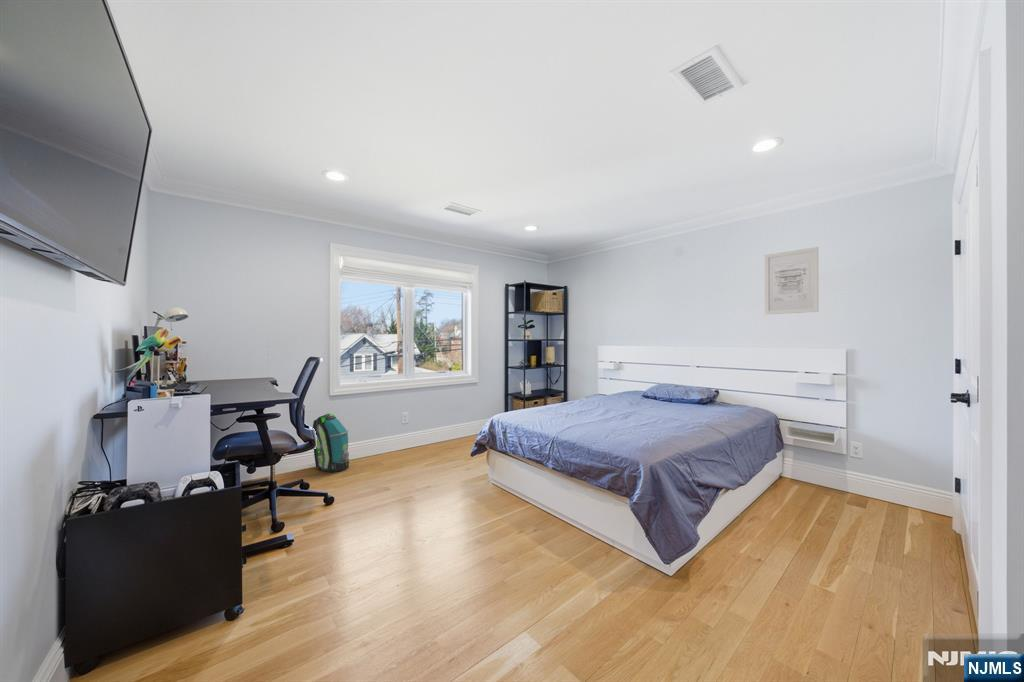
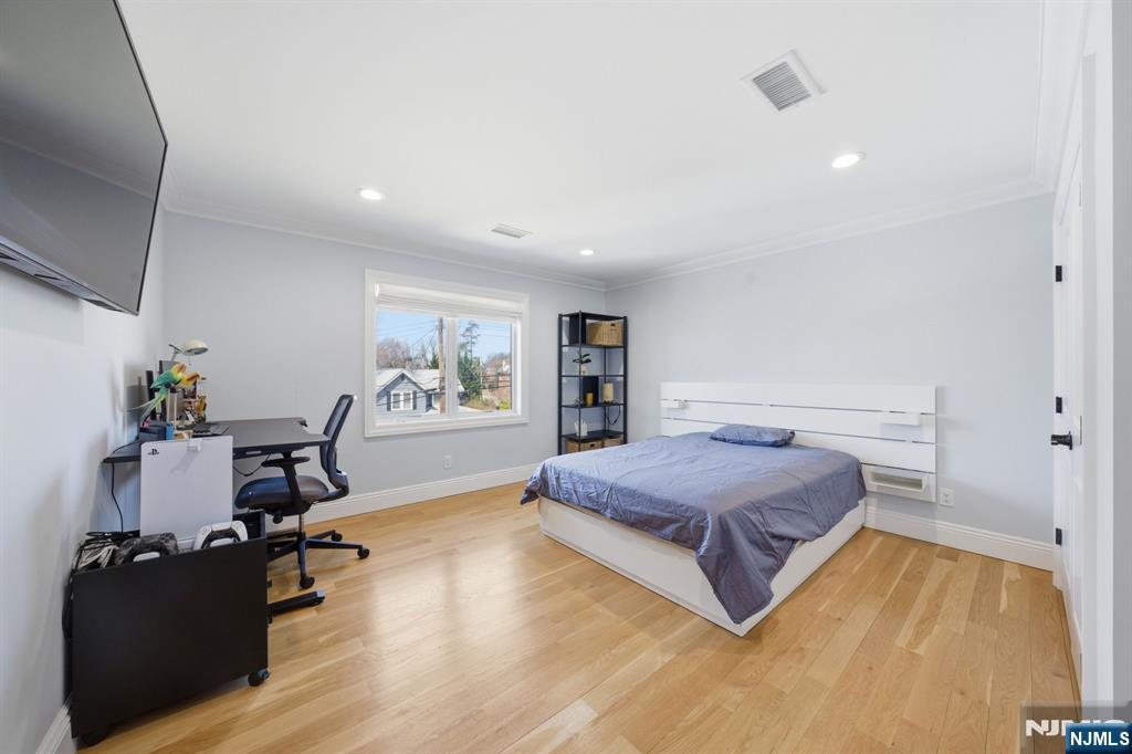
- wall art [764,246,819,315]
- backpack [312,413,350,473]
